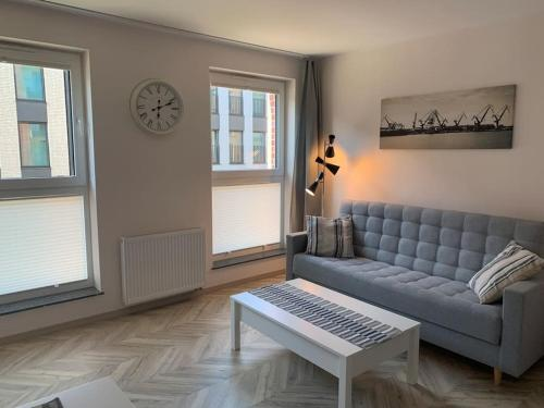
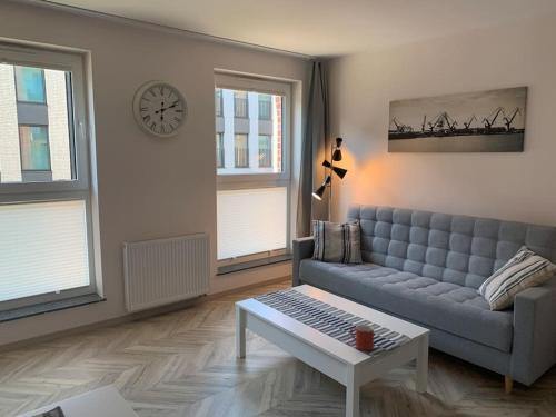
+ mug [349,324,375,351]
